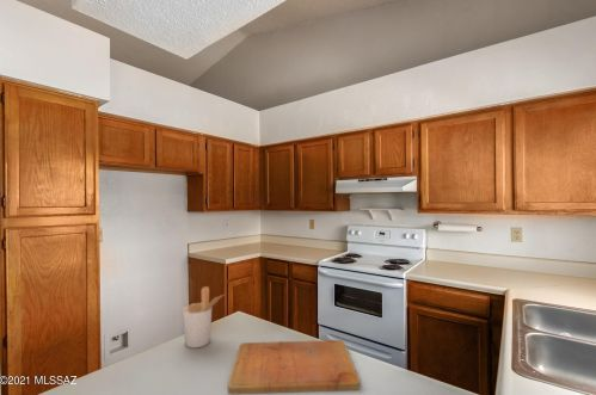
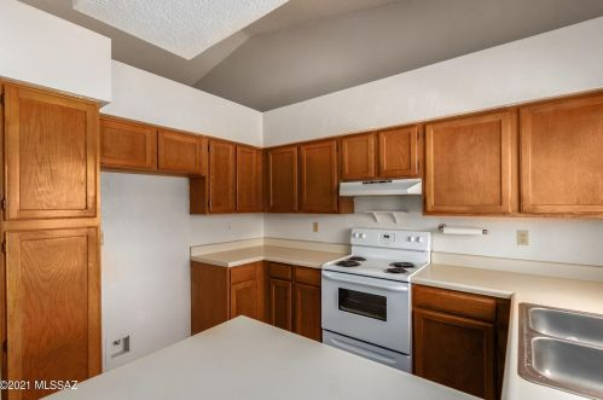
- cutting board [227,339,361,395]
- utensil holder [182,285,223,350]
